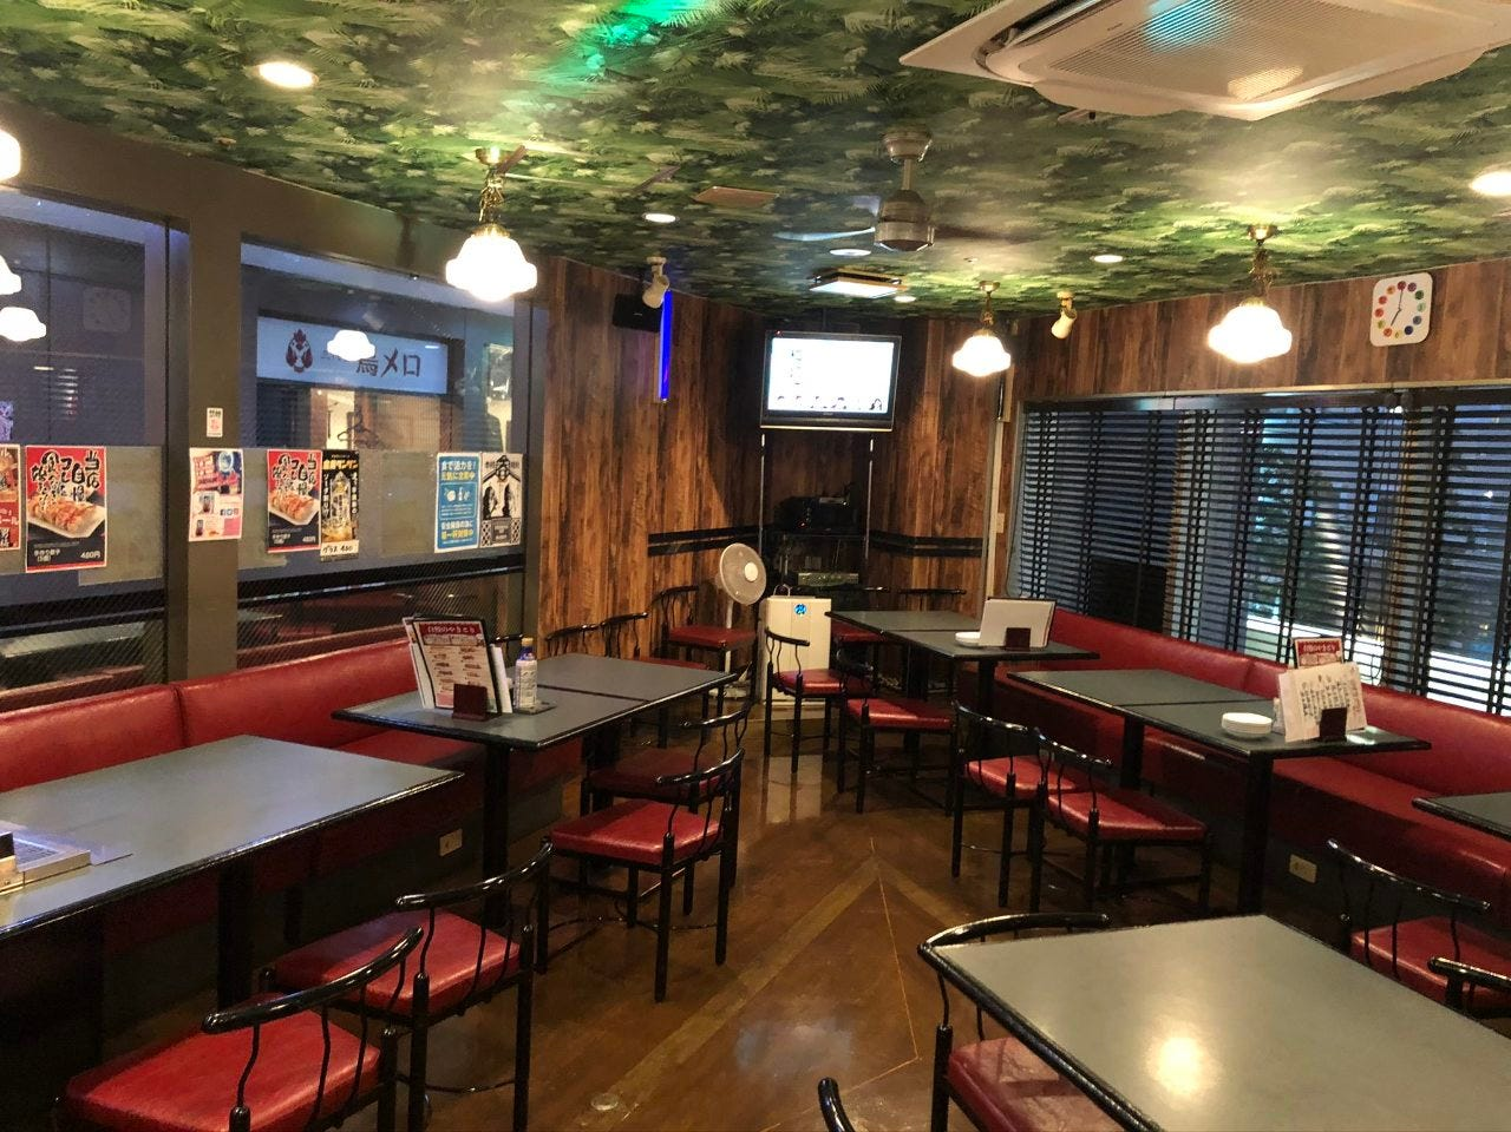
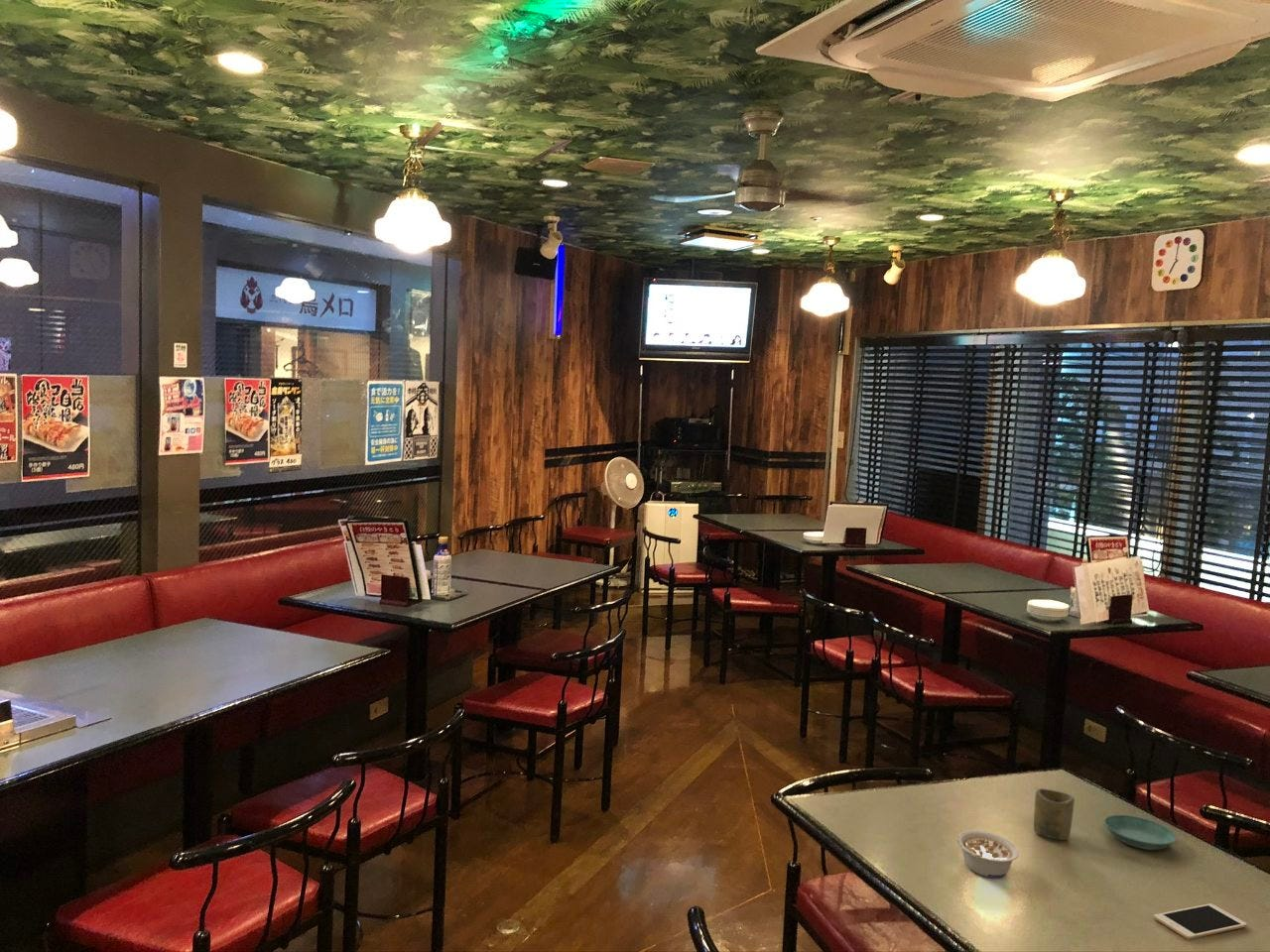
+ cell phone [1153,902,1248,940]
+ saucer [1103,814,1177,851]
+ legume [956,830,1020,879]
+ cup [1033,787,1076,841]
